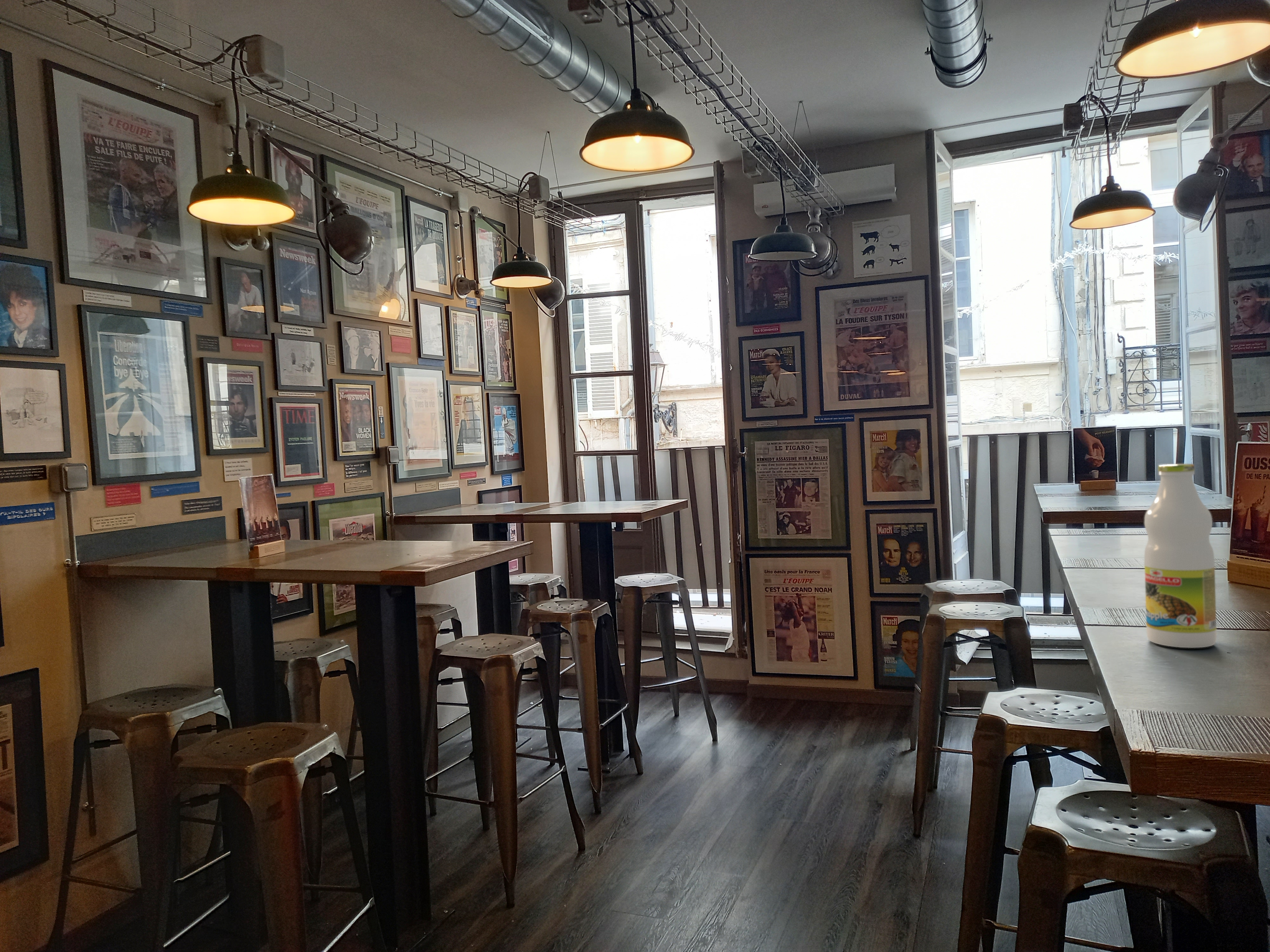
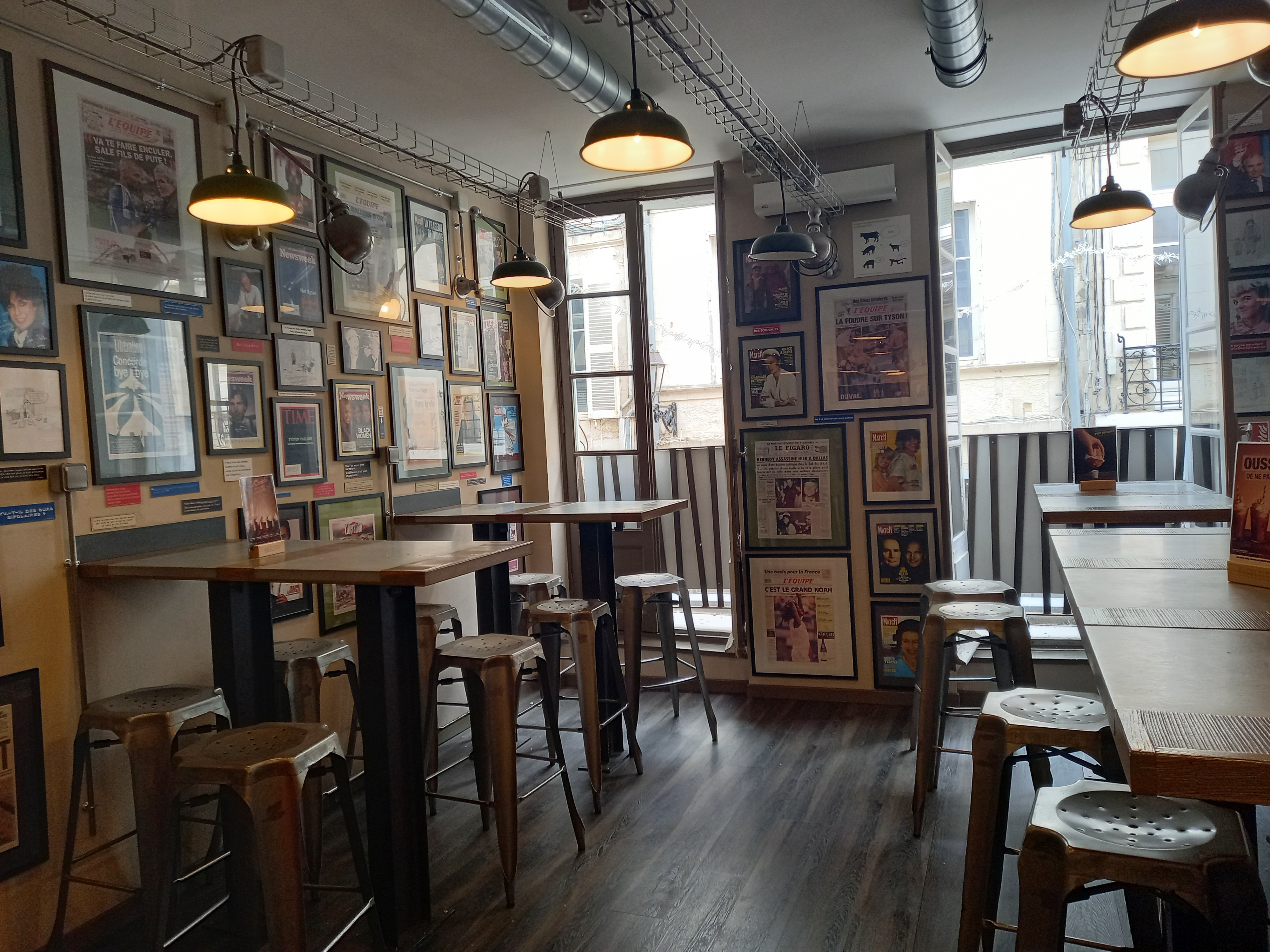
- bottle [1144,463,1217,648]
